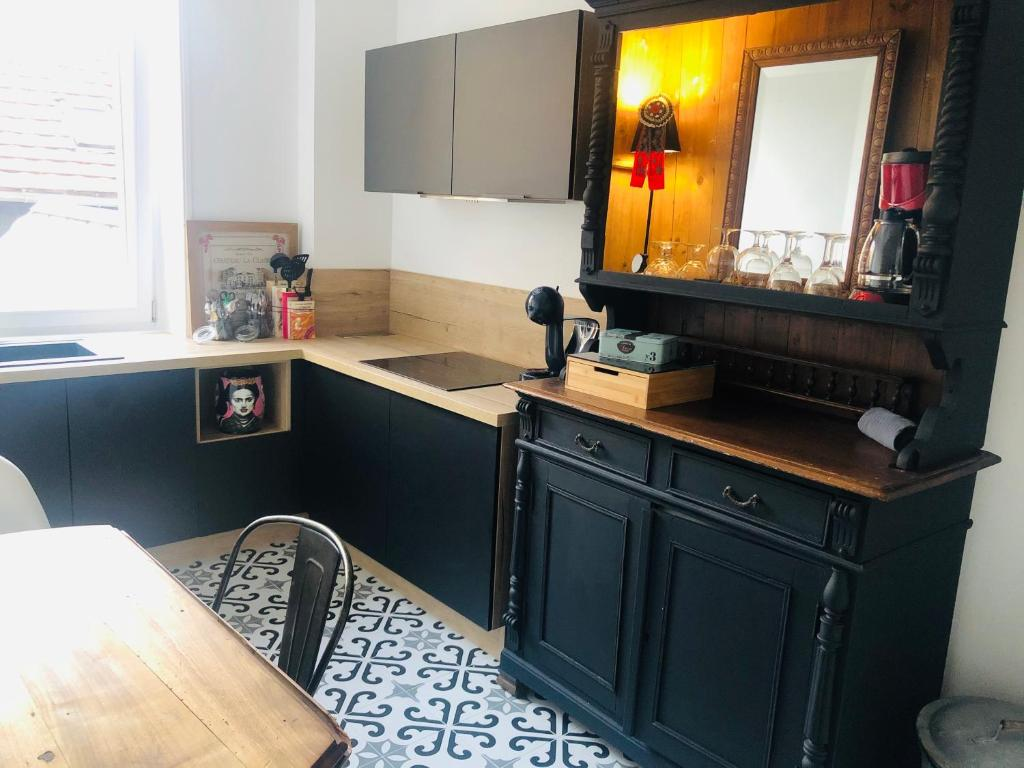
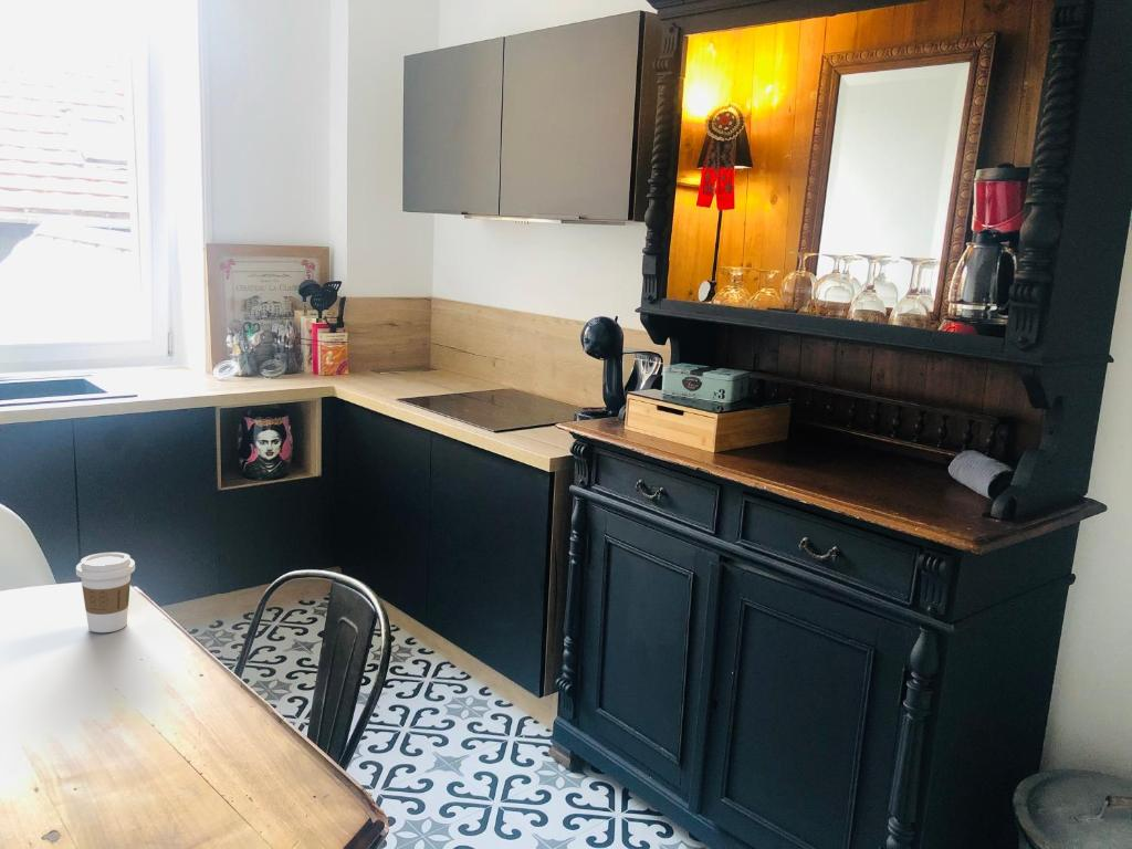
+ coffee cup [75,552,136,633]
